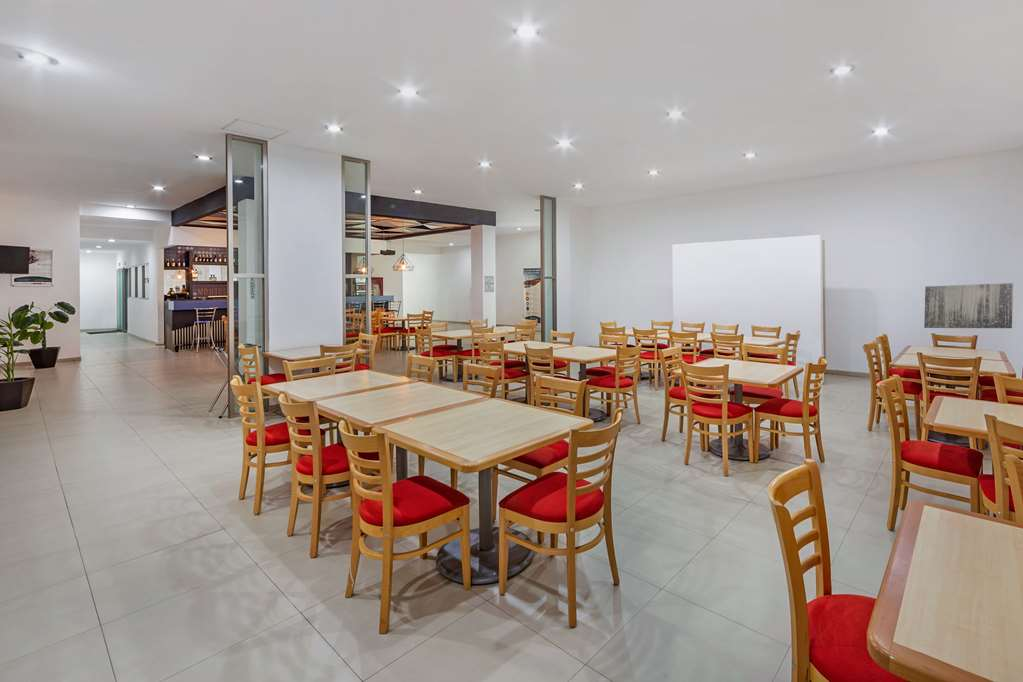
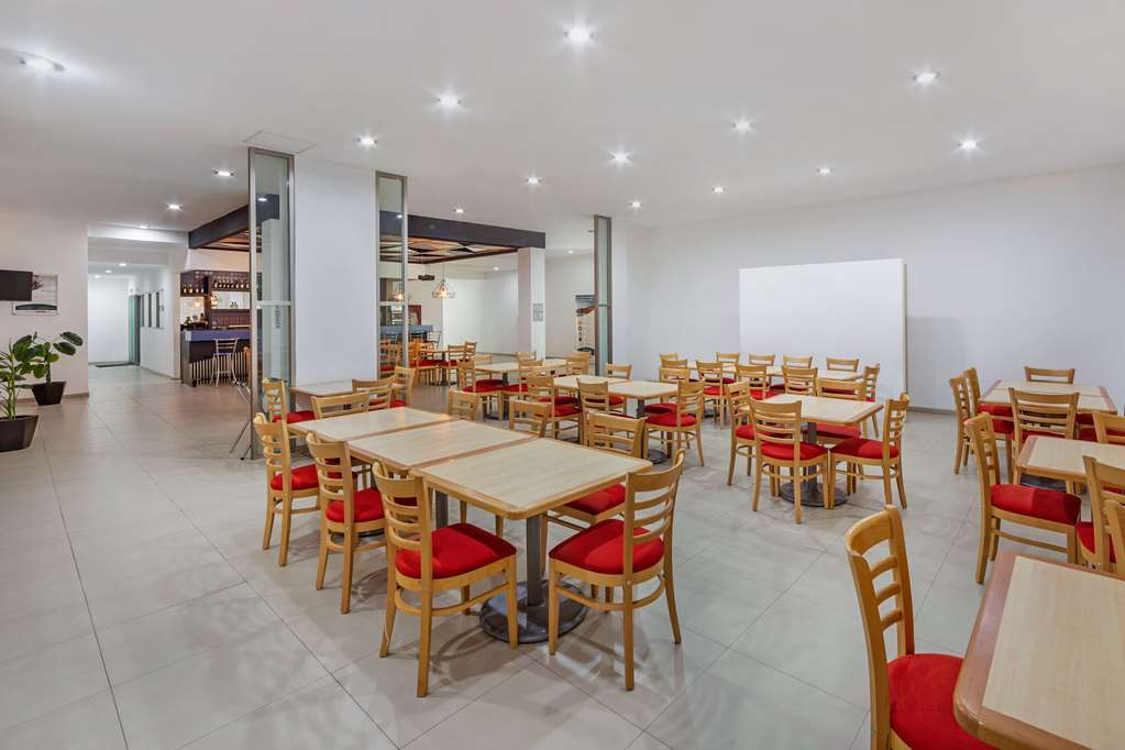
- wall art [923,282,1014,329]
